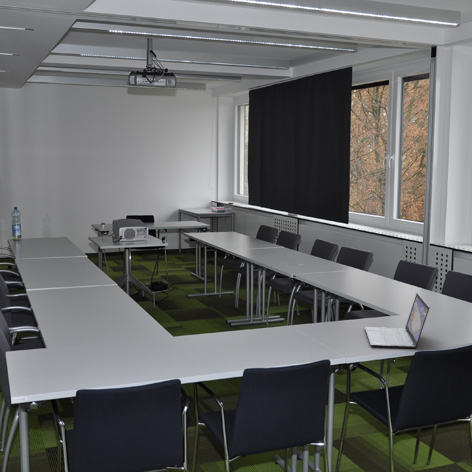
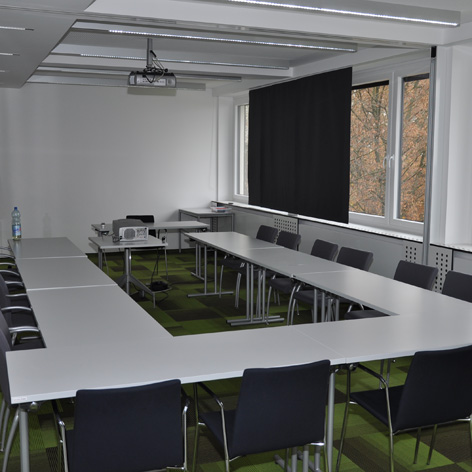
- laptop [364,292,431,349]
